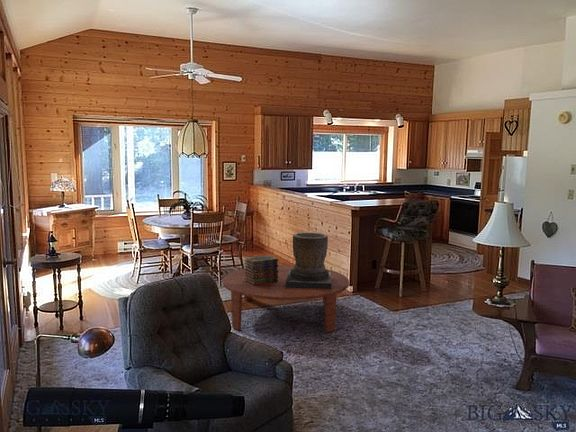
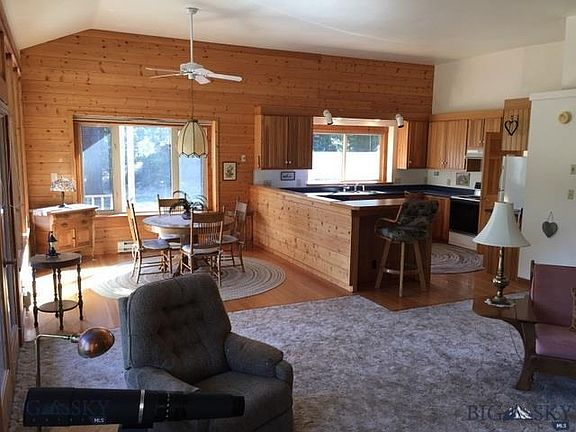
- book stack [244,254,279,285]
- coffee table [222,264,350,333]
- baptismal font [286,232,332,289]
